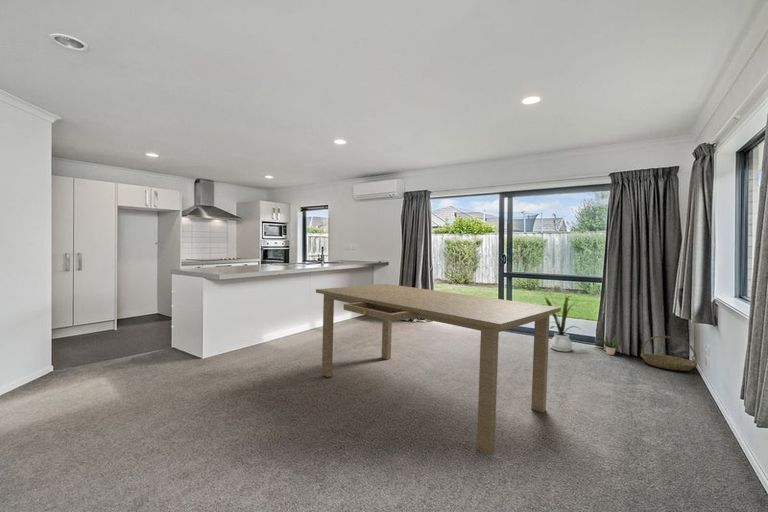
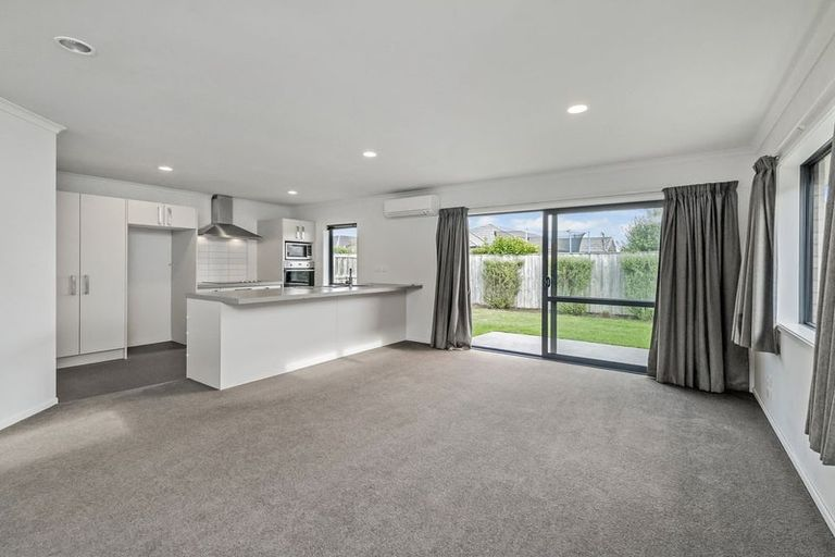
- potted plant [600,330,621,356]
- dining table [315,283,562,456]
- house plant [541,287,581,353]
- basket [639,335,699,372]
